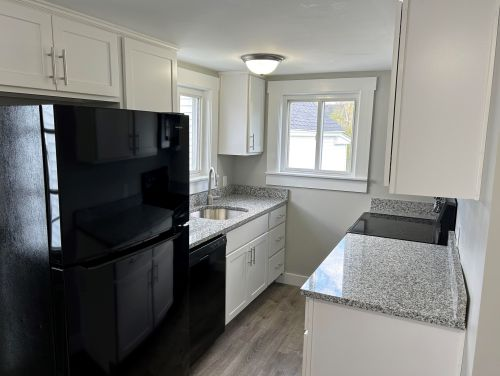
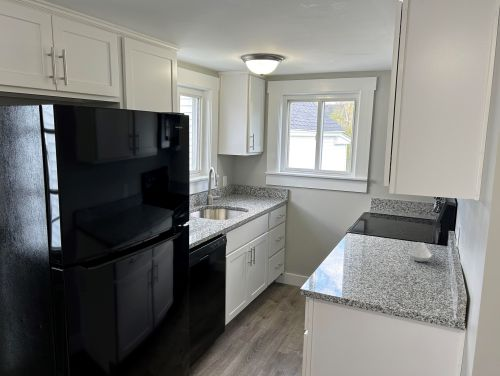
+ spoon rest [407,241,433,263]
